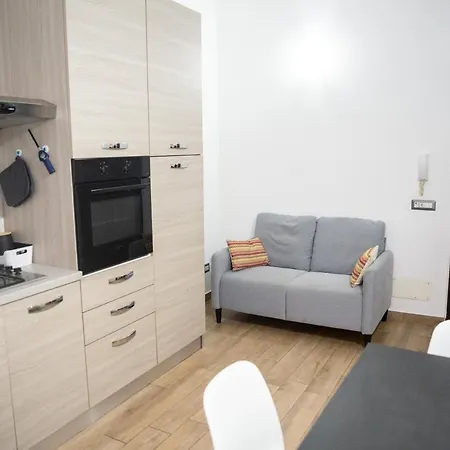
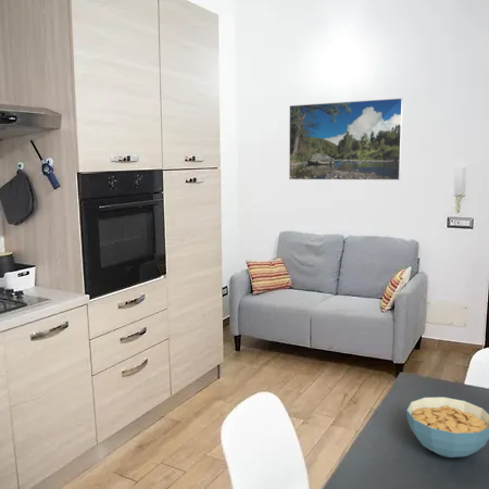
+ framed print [288,97,404,181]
+ cereal bowl [405,396,489,459]
